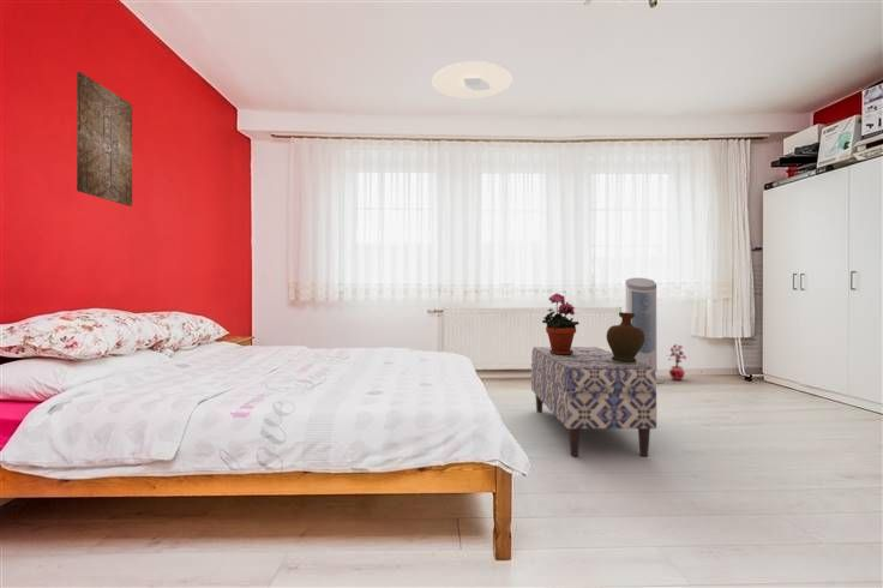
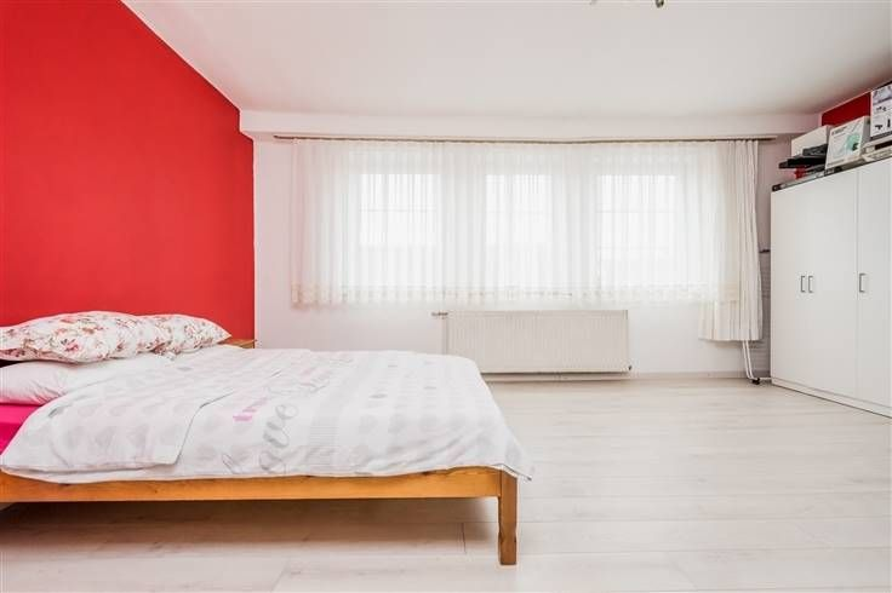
- decorative vase [605,311,644,362]
- potted plant [541,292,581,355]
- potted plant [665,343,687,382]
- air purifier [625,277,666,384]
- bench [530,346,657,457]
- ceiling light [431,60,513,101]
- wall art [76,71,133,208]
